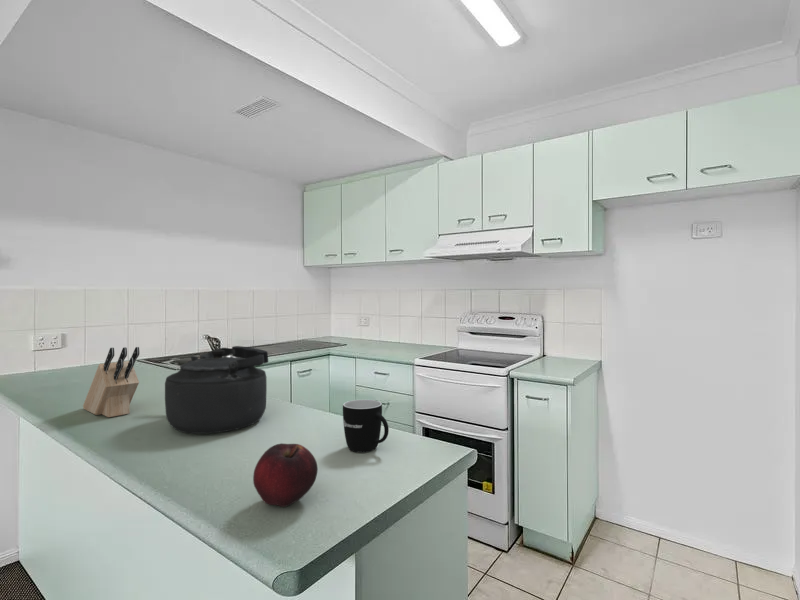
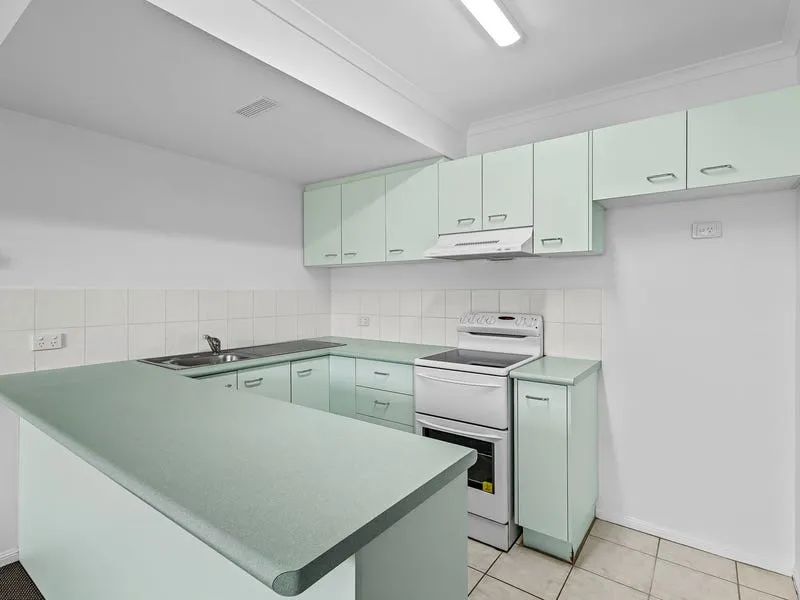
- mug [342,398,390,453]
- fruit [252,443,319,508]
- knife block [82,346,140,418]
- kettle [164,345,269,435]
